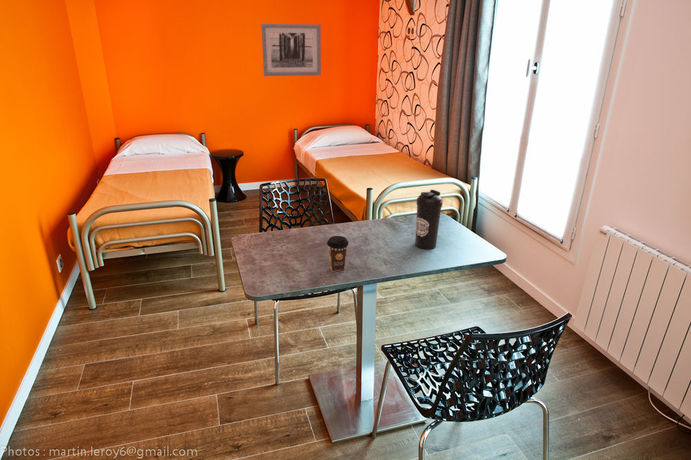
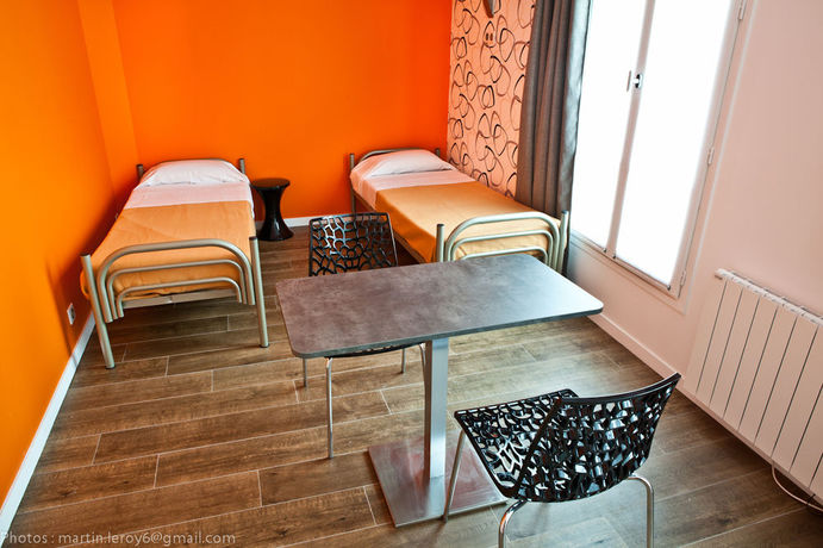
- water bottle [414,189,444,250]
- coffee cup [326,235,349,274]
- wall art [260,23,322,77]
